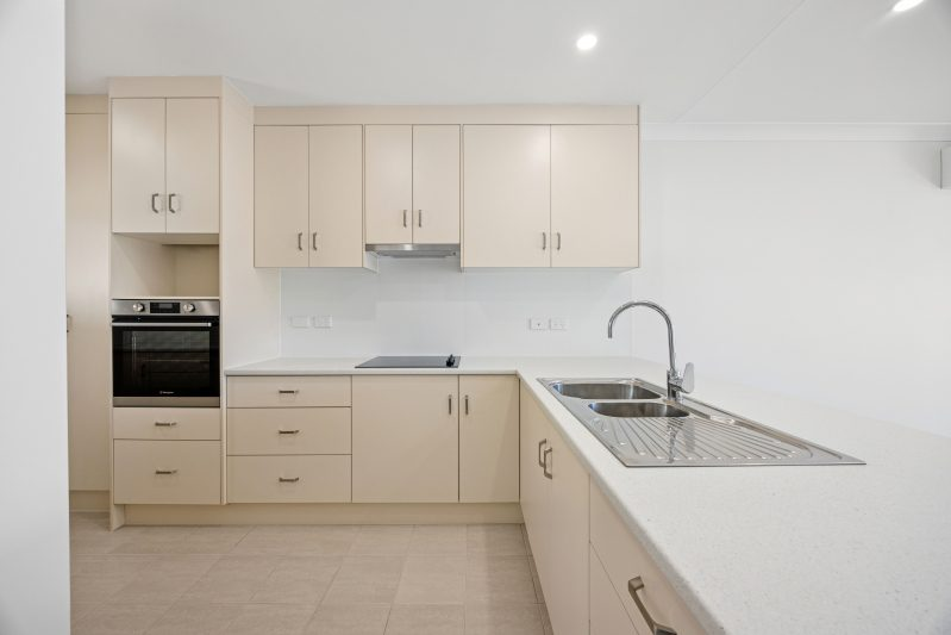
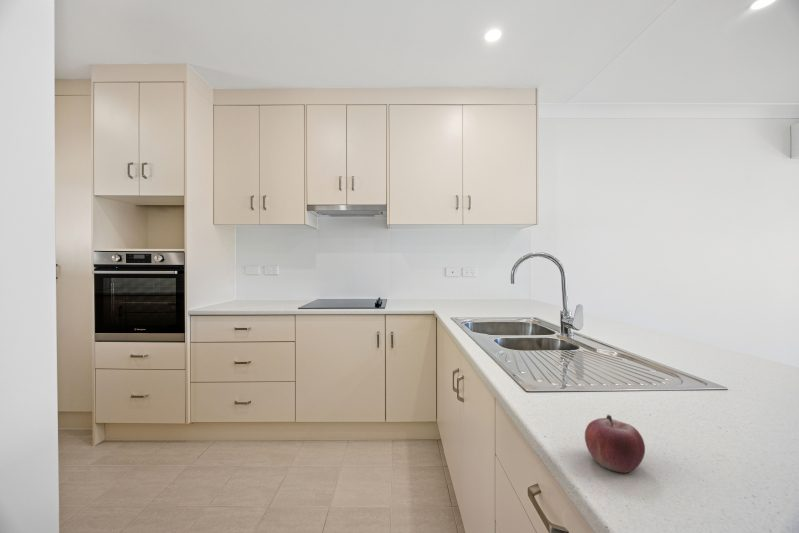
+ fruit [584,413,646,474]
